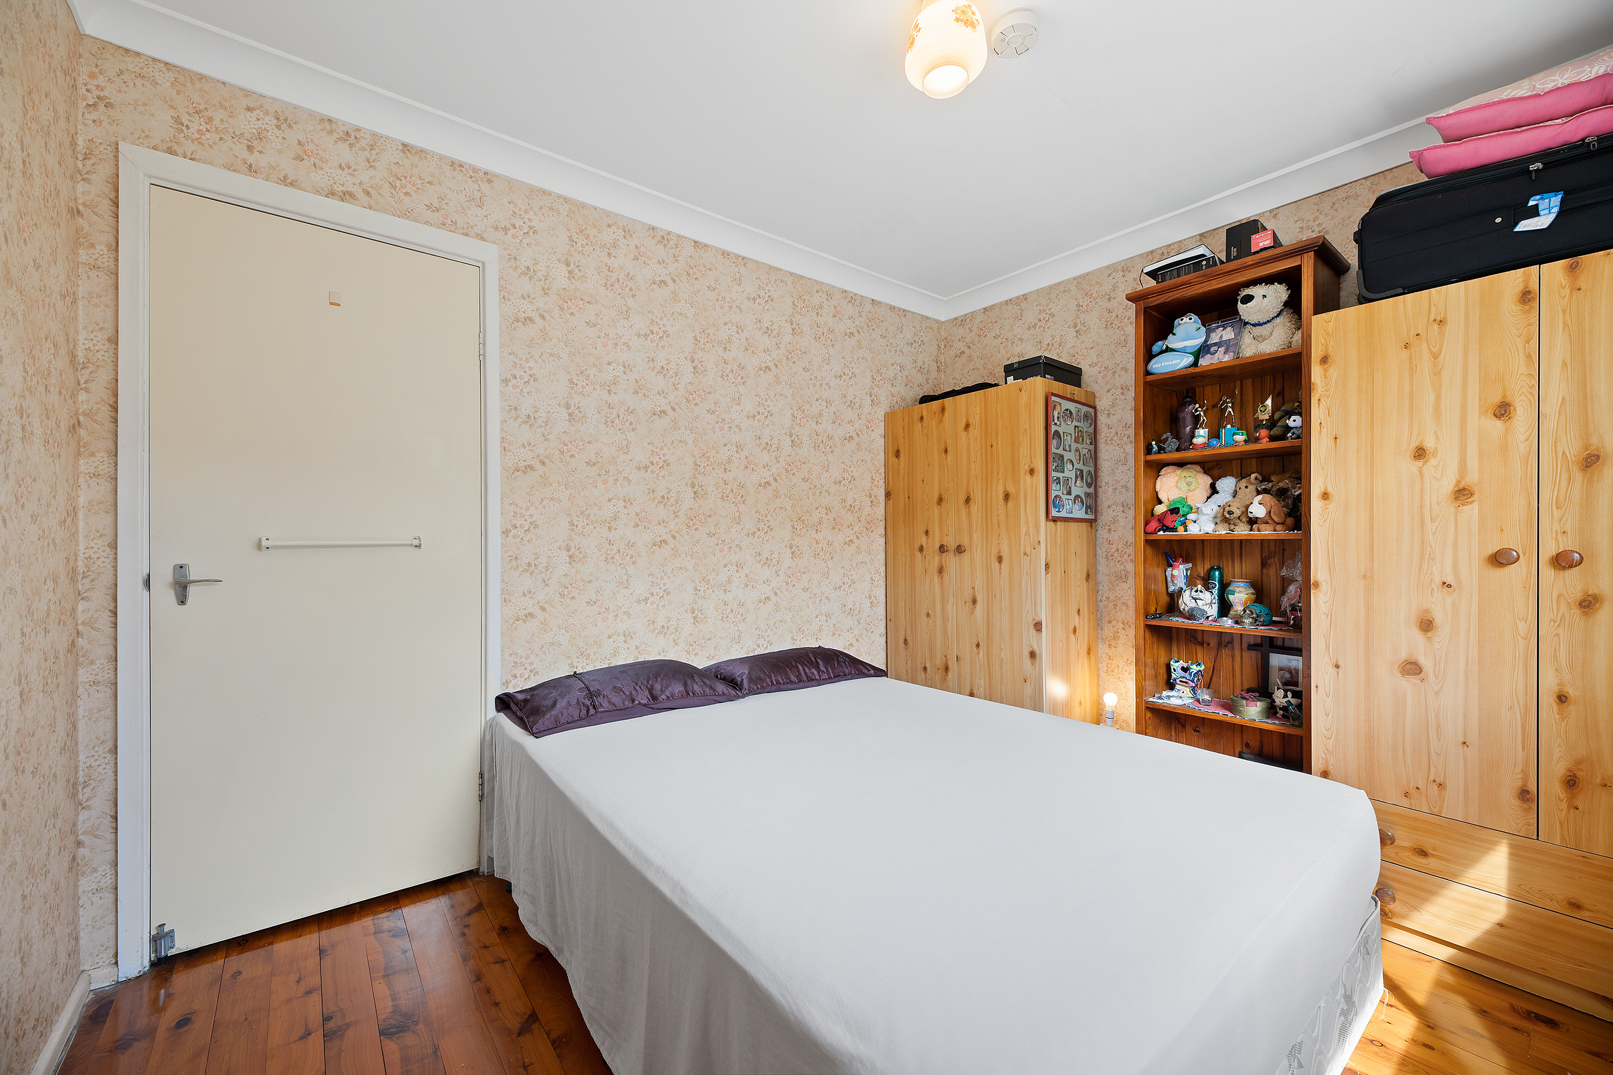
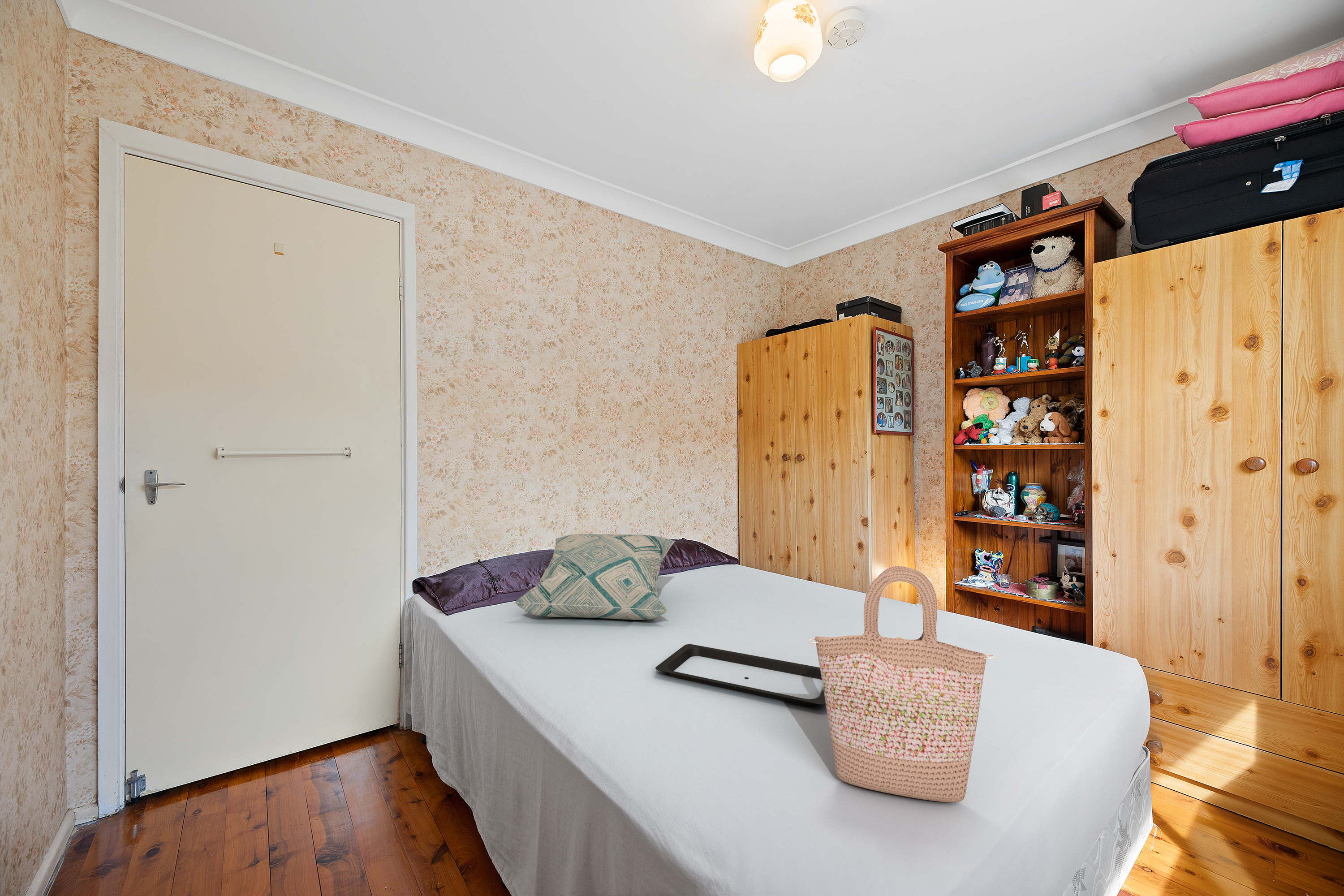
+ shopping bag [808,566,995,803]
+ decorative pillow [513,534,676,620]
+ serving tray [655,644,826,706]
